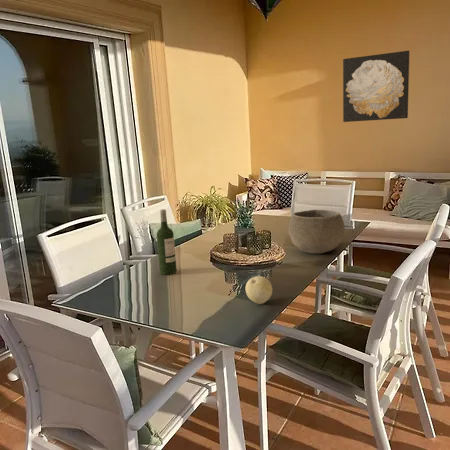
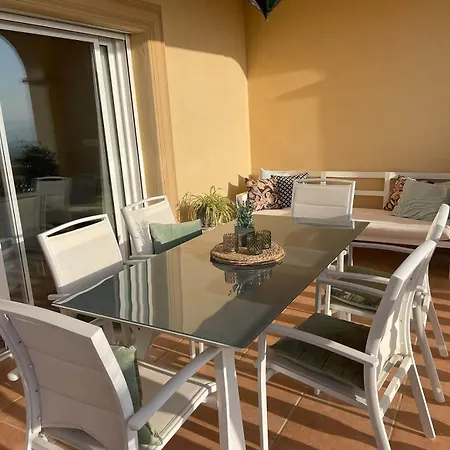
- wall art [342,50,411,123]
- wine bottle [156,208,178,276]
- fruit [244,275,273,305]
- bowl [288,209,346,255]
